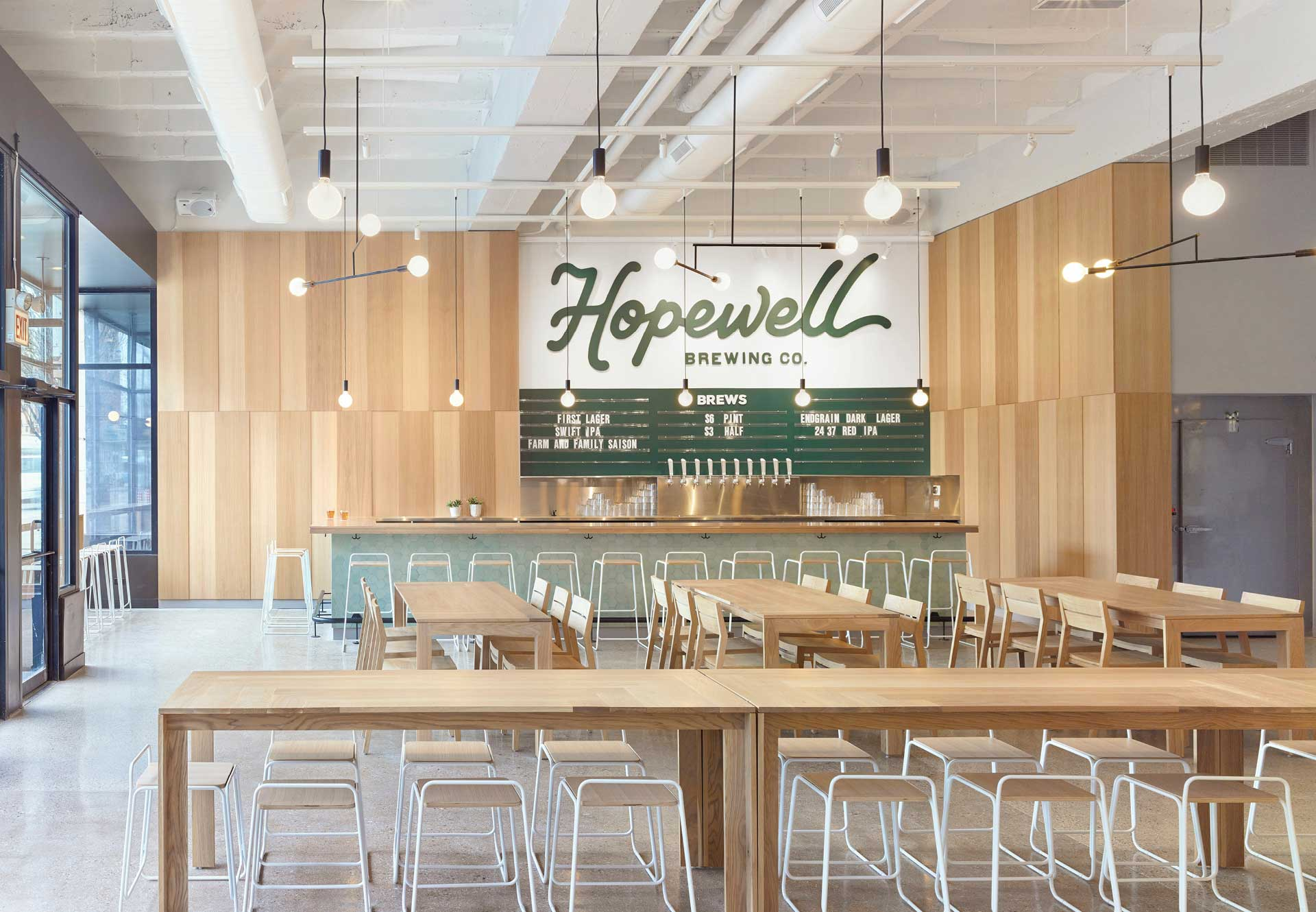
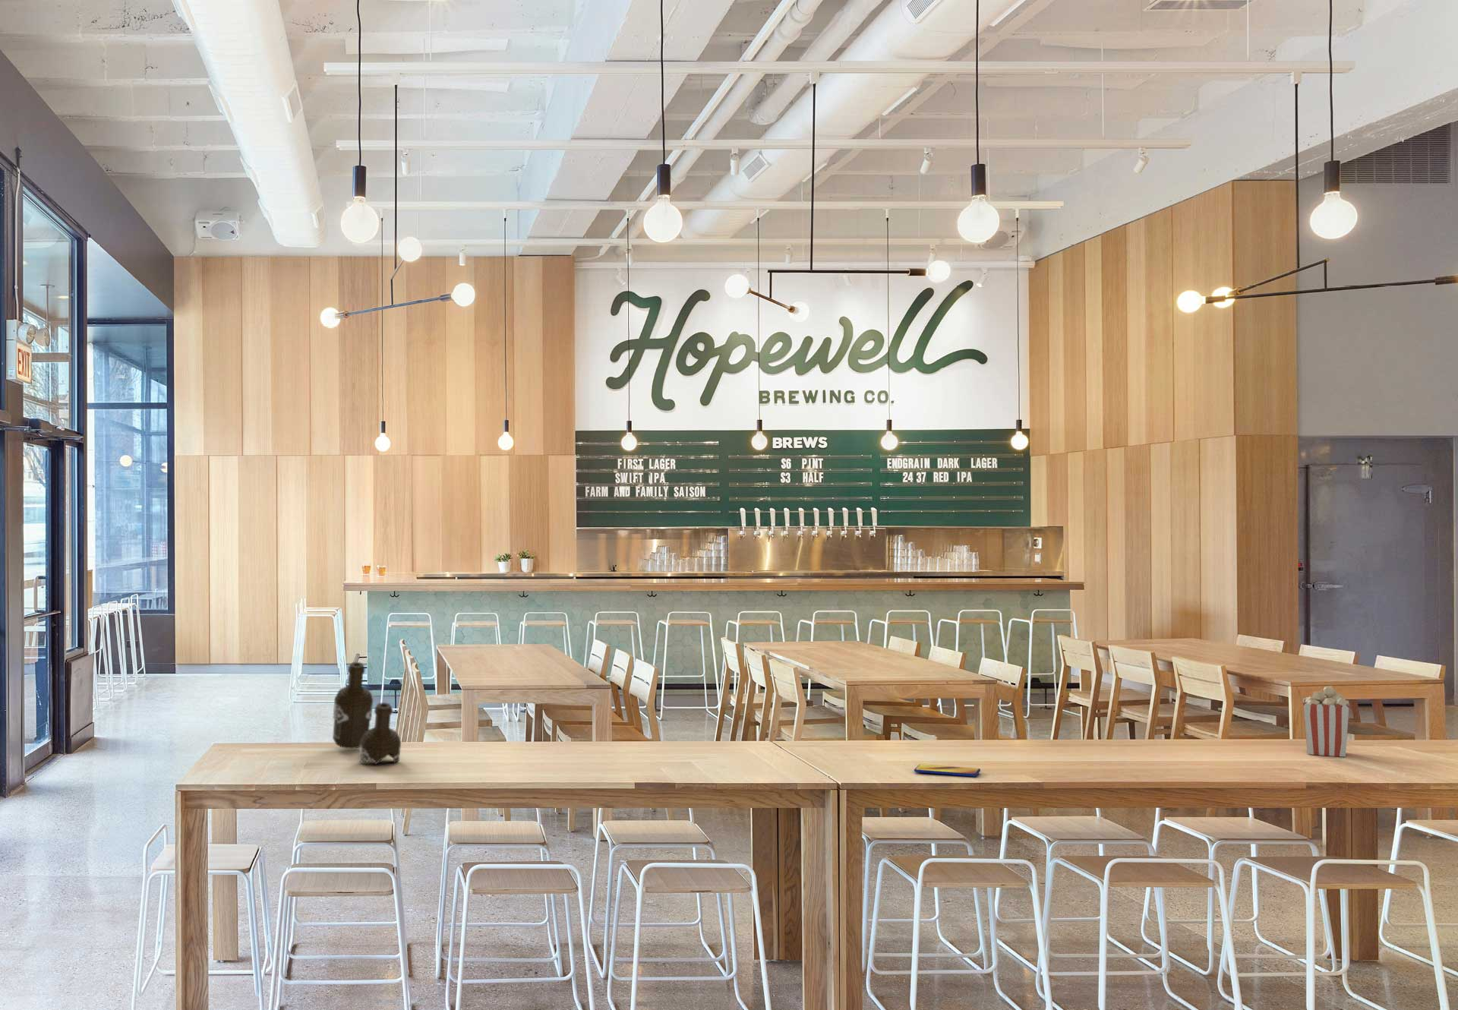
+ smartphone [914,763,982,777]
+ beer bottle [332,661,402,765]
+ popcorn [1302,686,1351,758]
